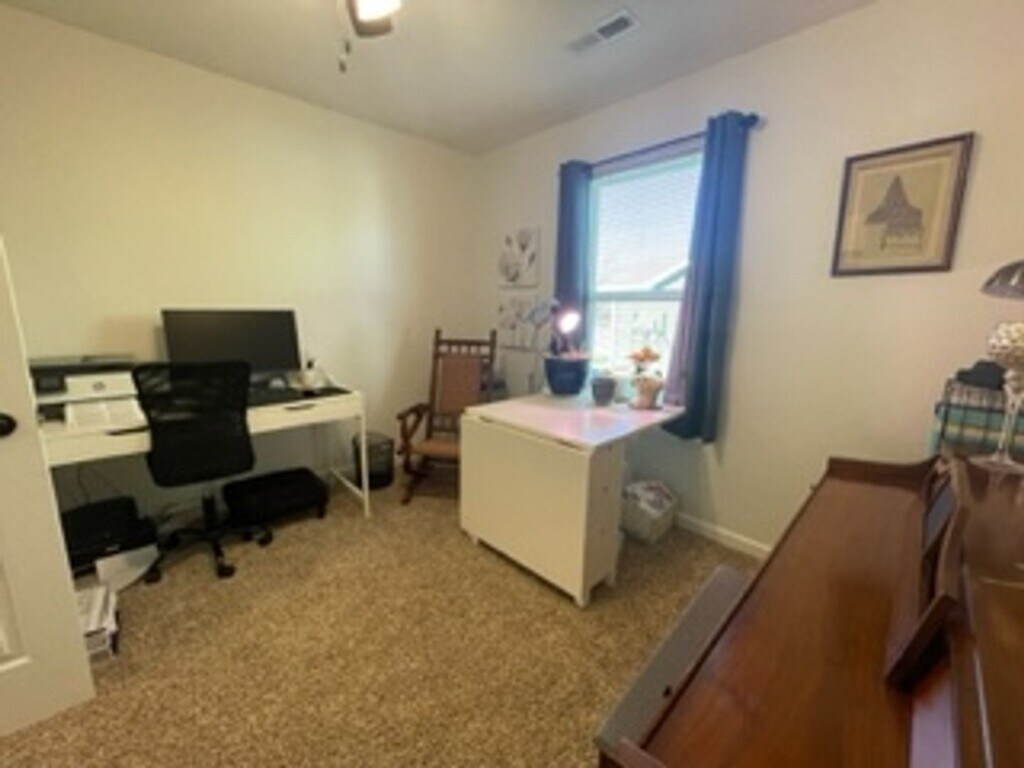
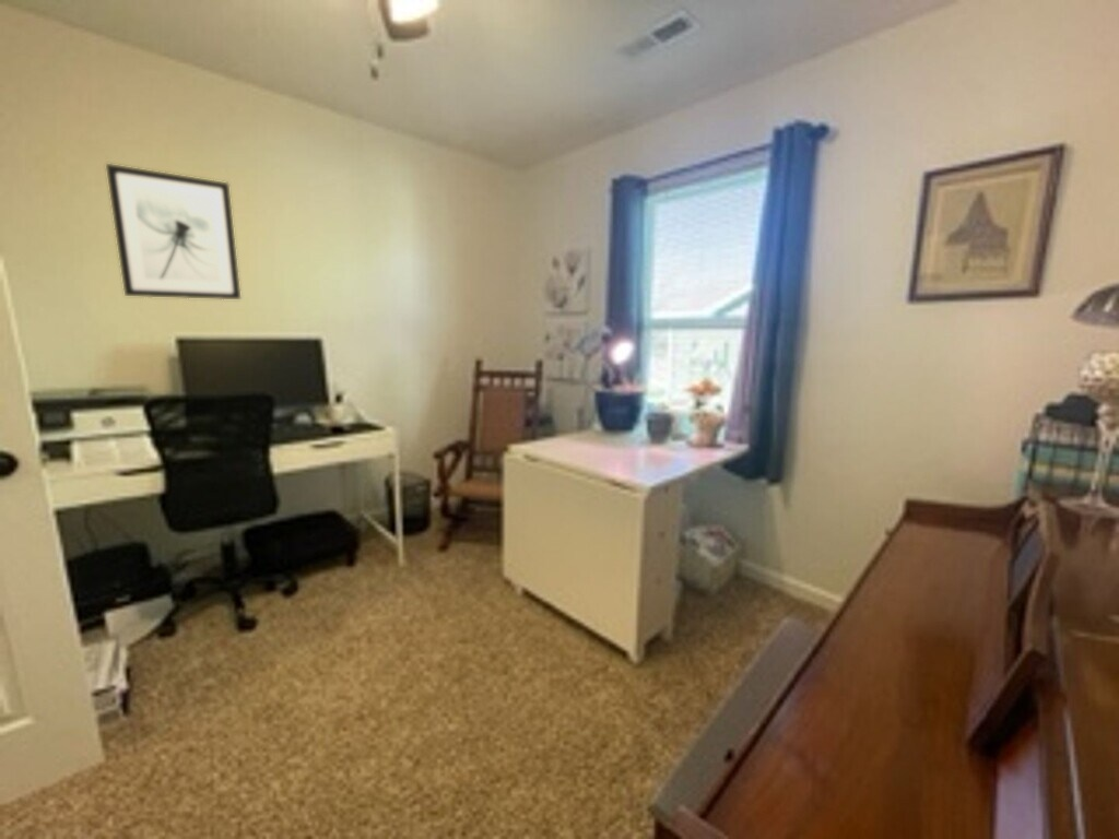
+ wall art [105,163,242,300]
